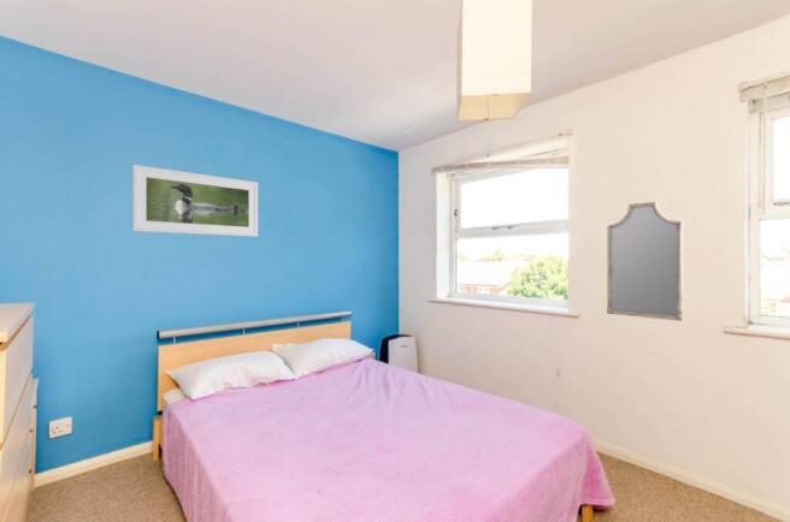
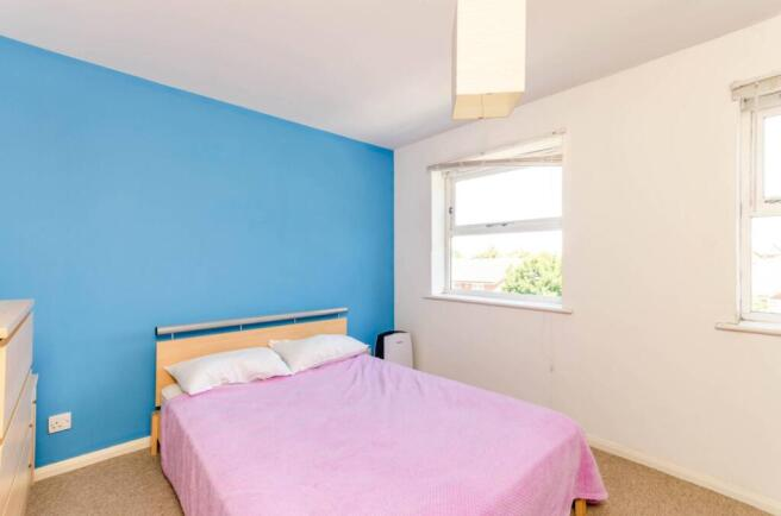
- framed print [131,164,259,238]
- home mirror [606,201,684,322]
